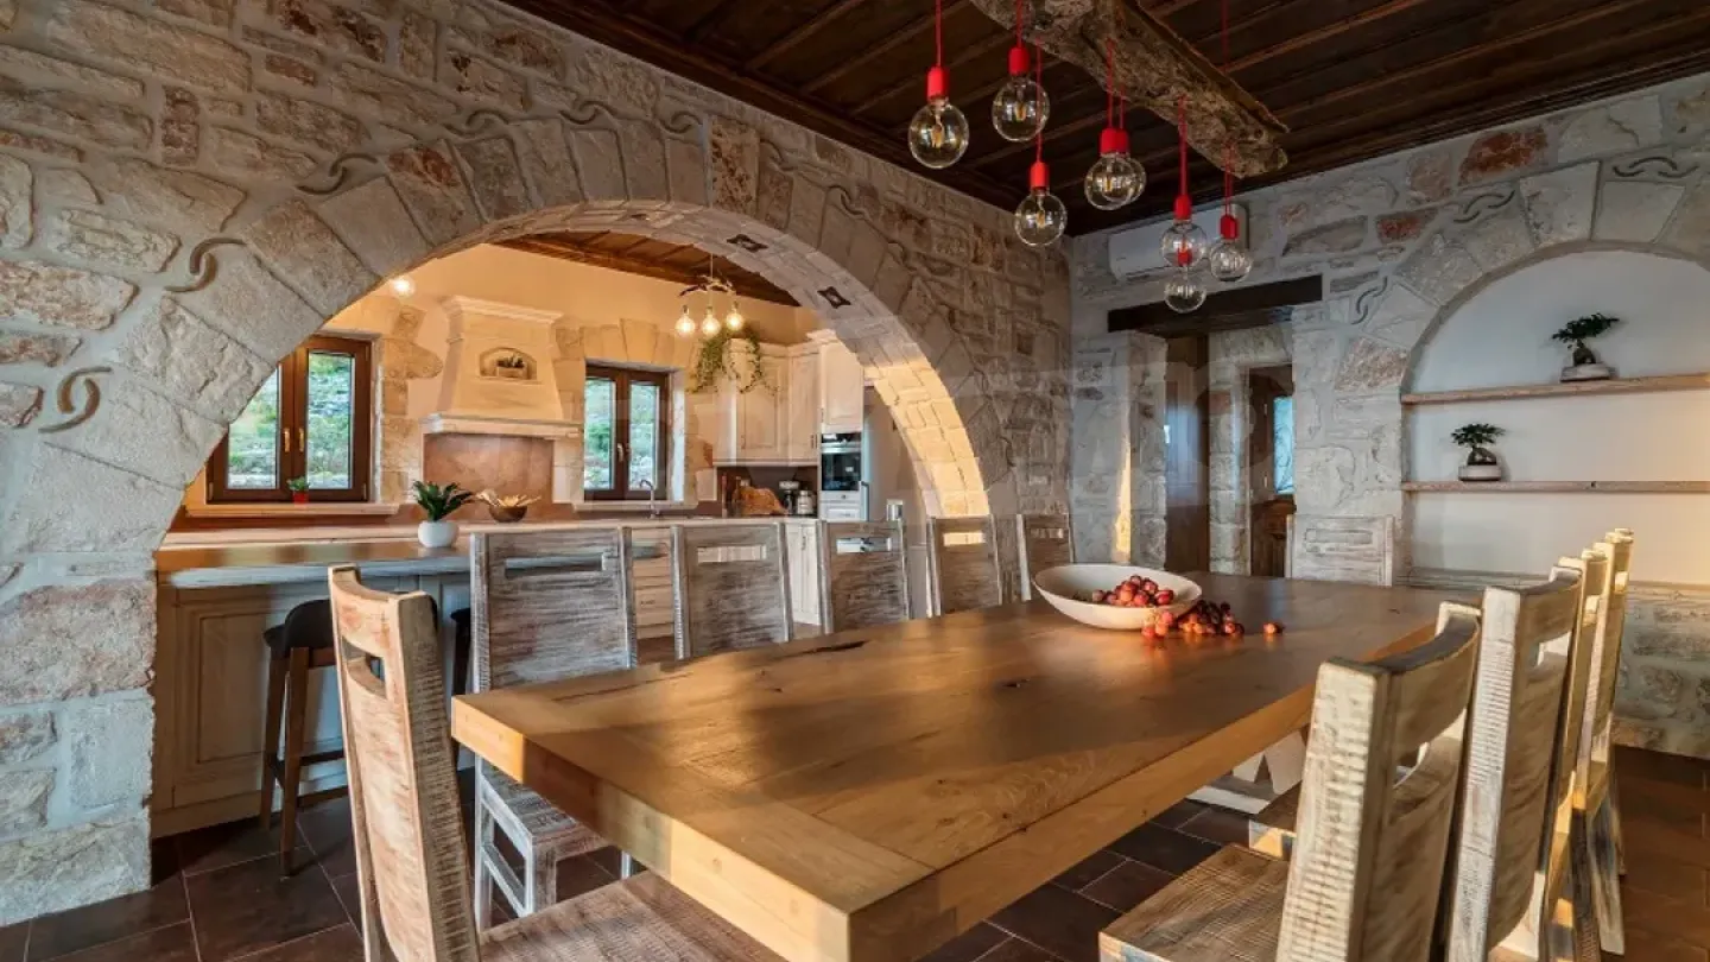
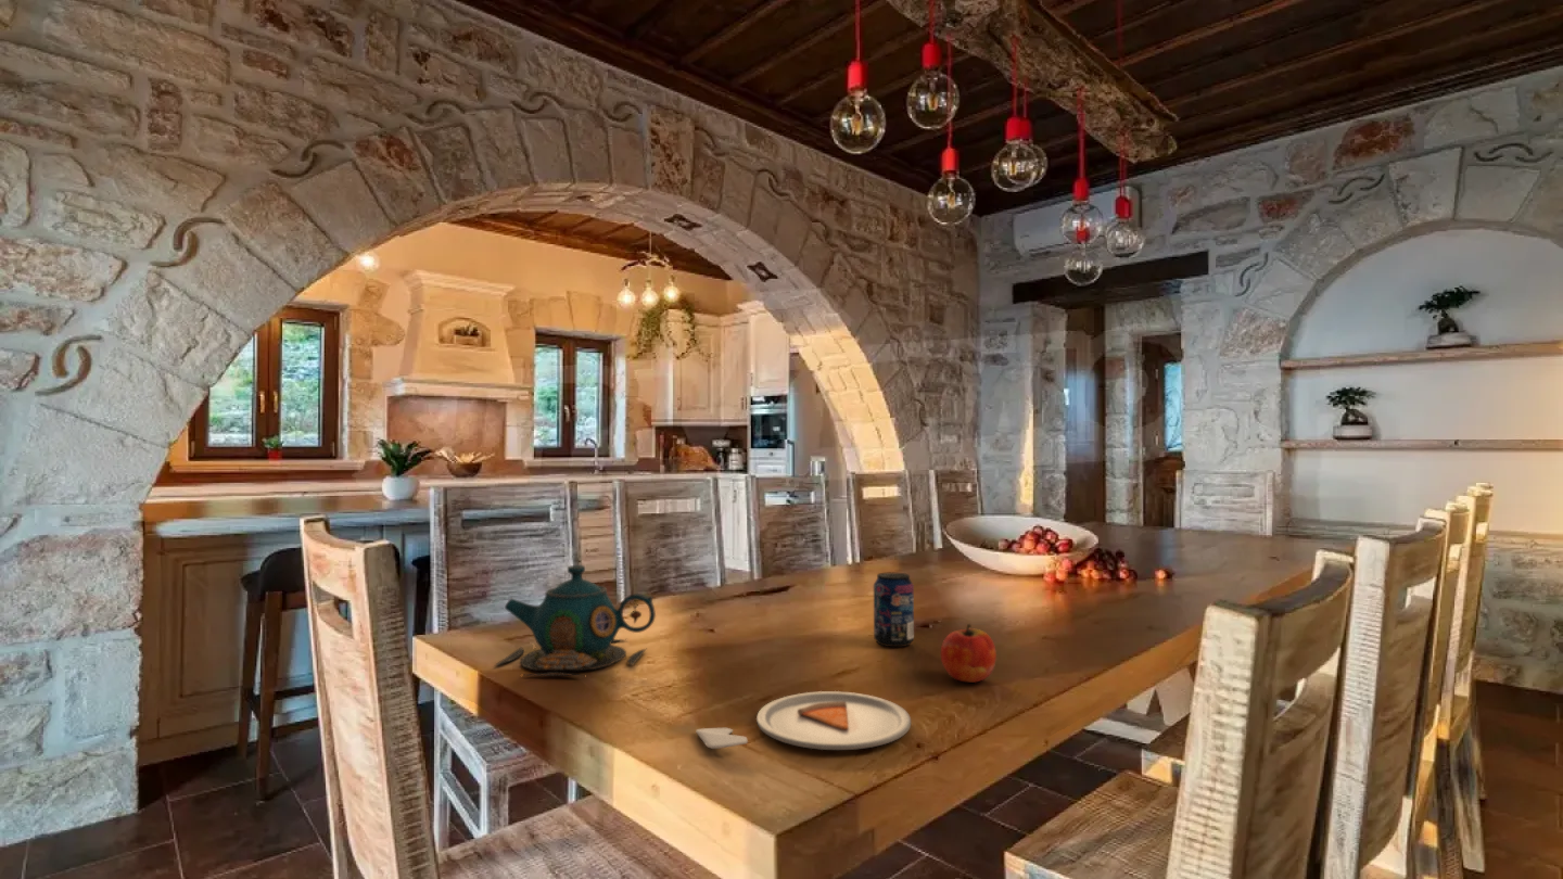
+ beverage can [873,571,915,648]
+ apple [940,623,997,684]
+ dinner plate [695,690,912,751]
+ teapot [492,564,657,677]
